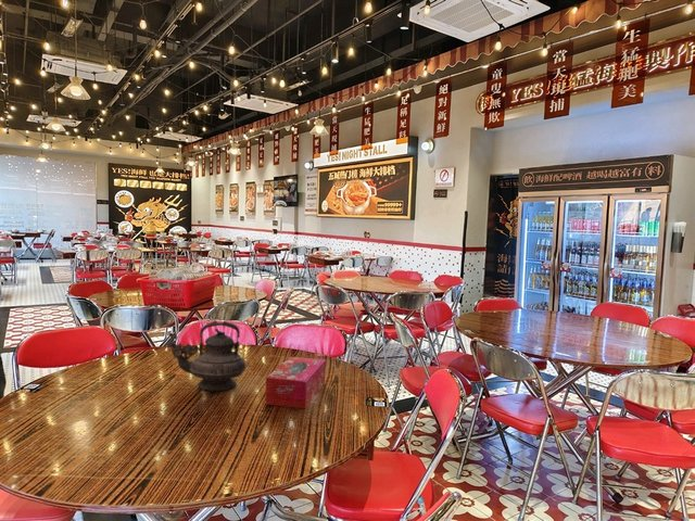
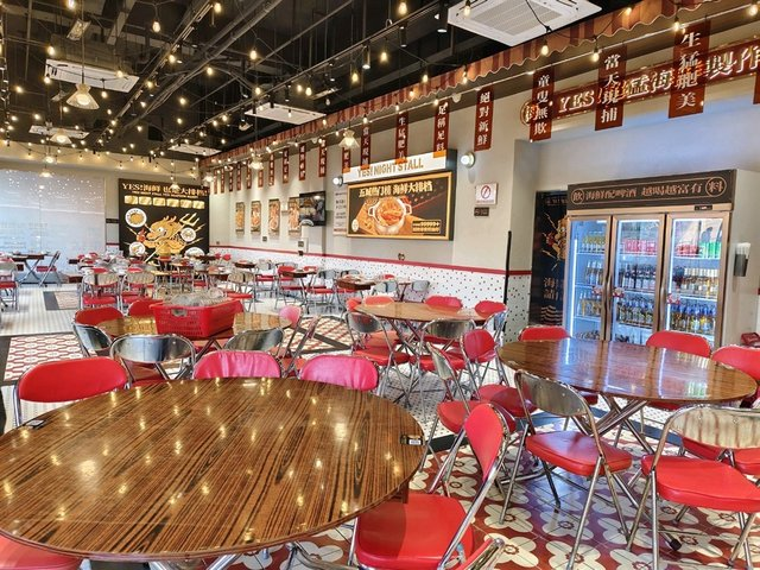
- tissue box [264,356,327,410]
- teapot [168,320,248,392]
